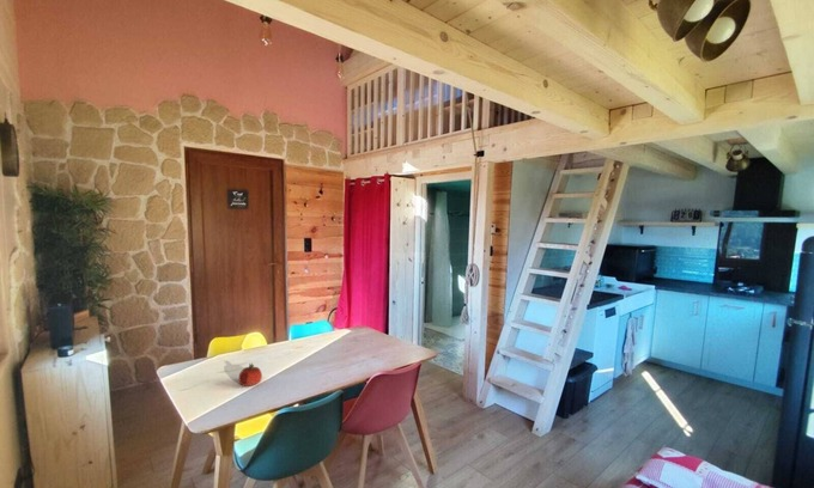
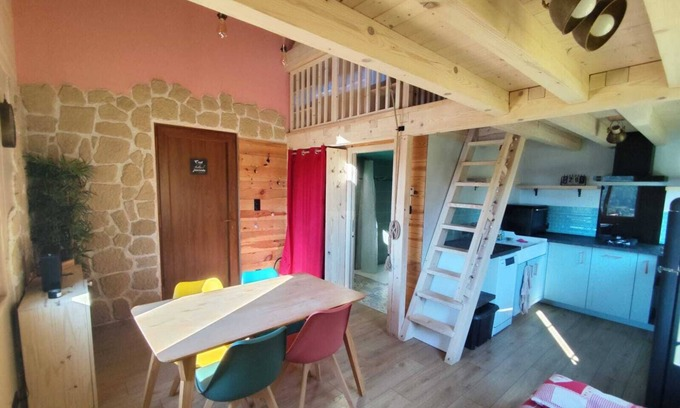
- fruit [237,362,263,388]
